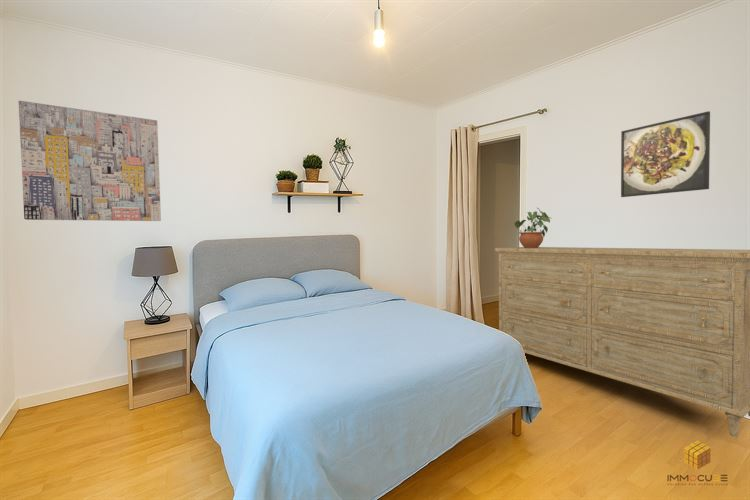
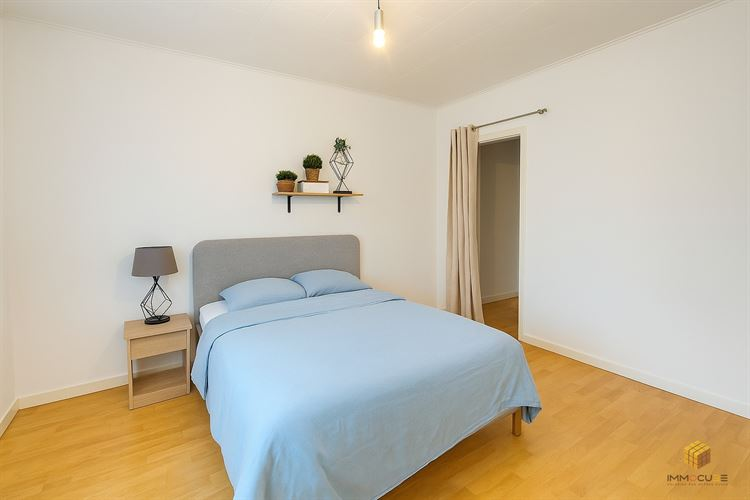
- dresser [494,246,750,438]
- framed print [620,110,711,198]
- potted plant [514,207,551,248]
- wall art [18,100,162,222]
